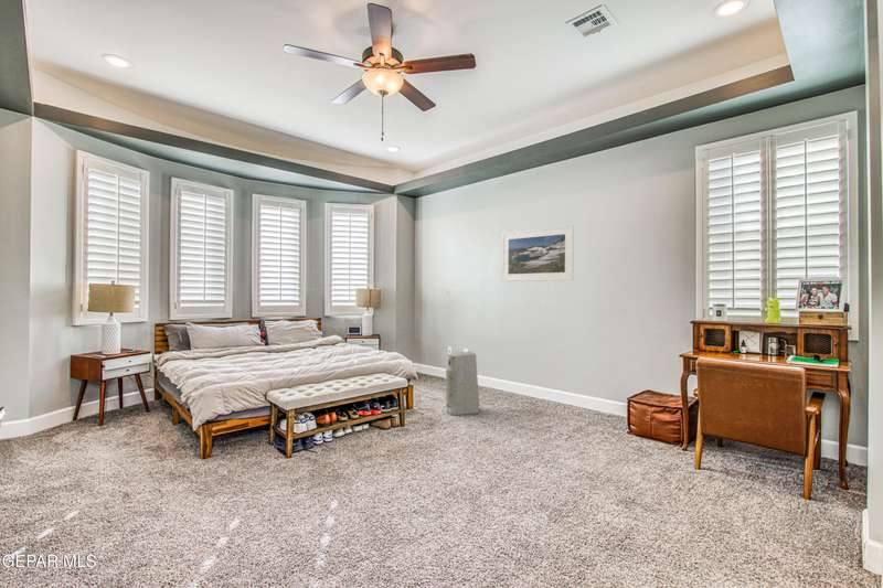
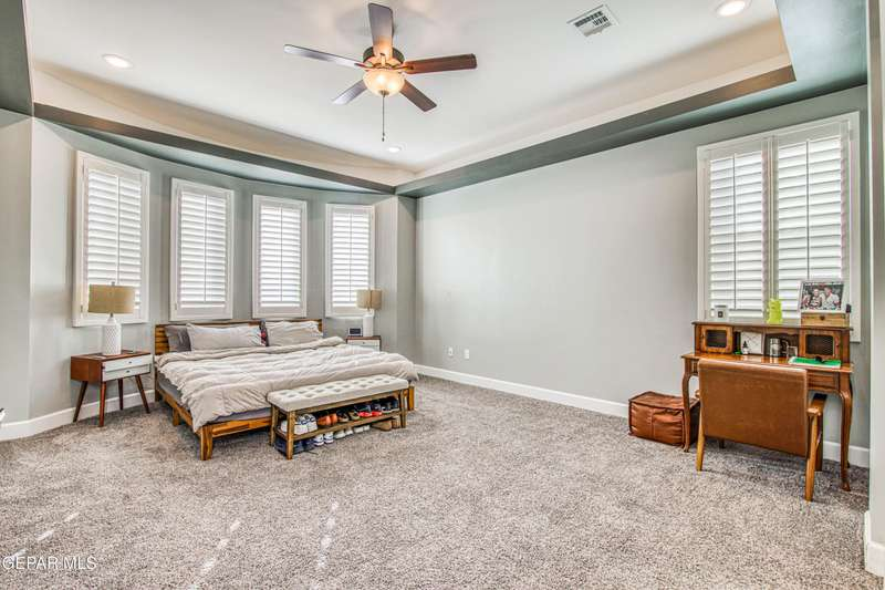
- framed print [500,224,575,282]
- air purifier [445,351,480,416]
